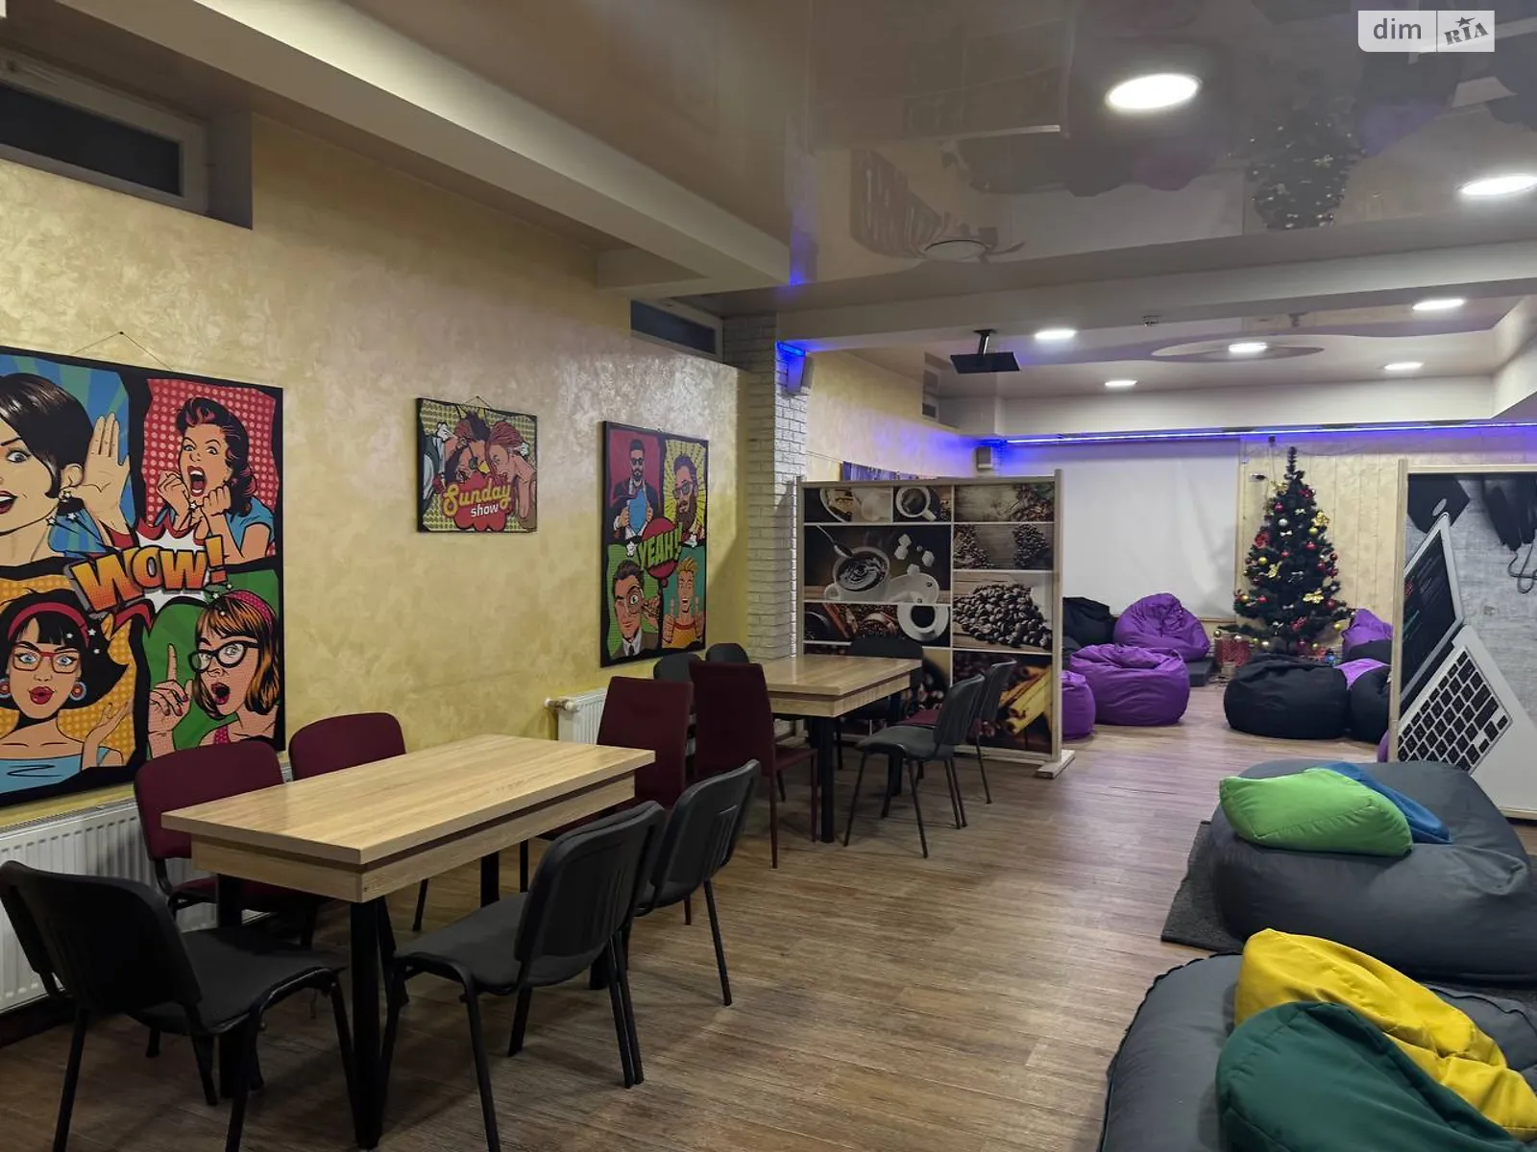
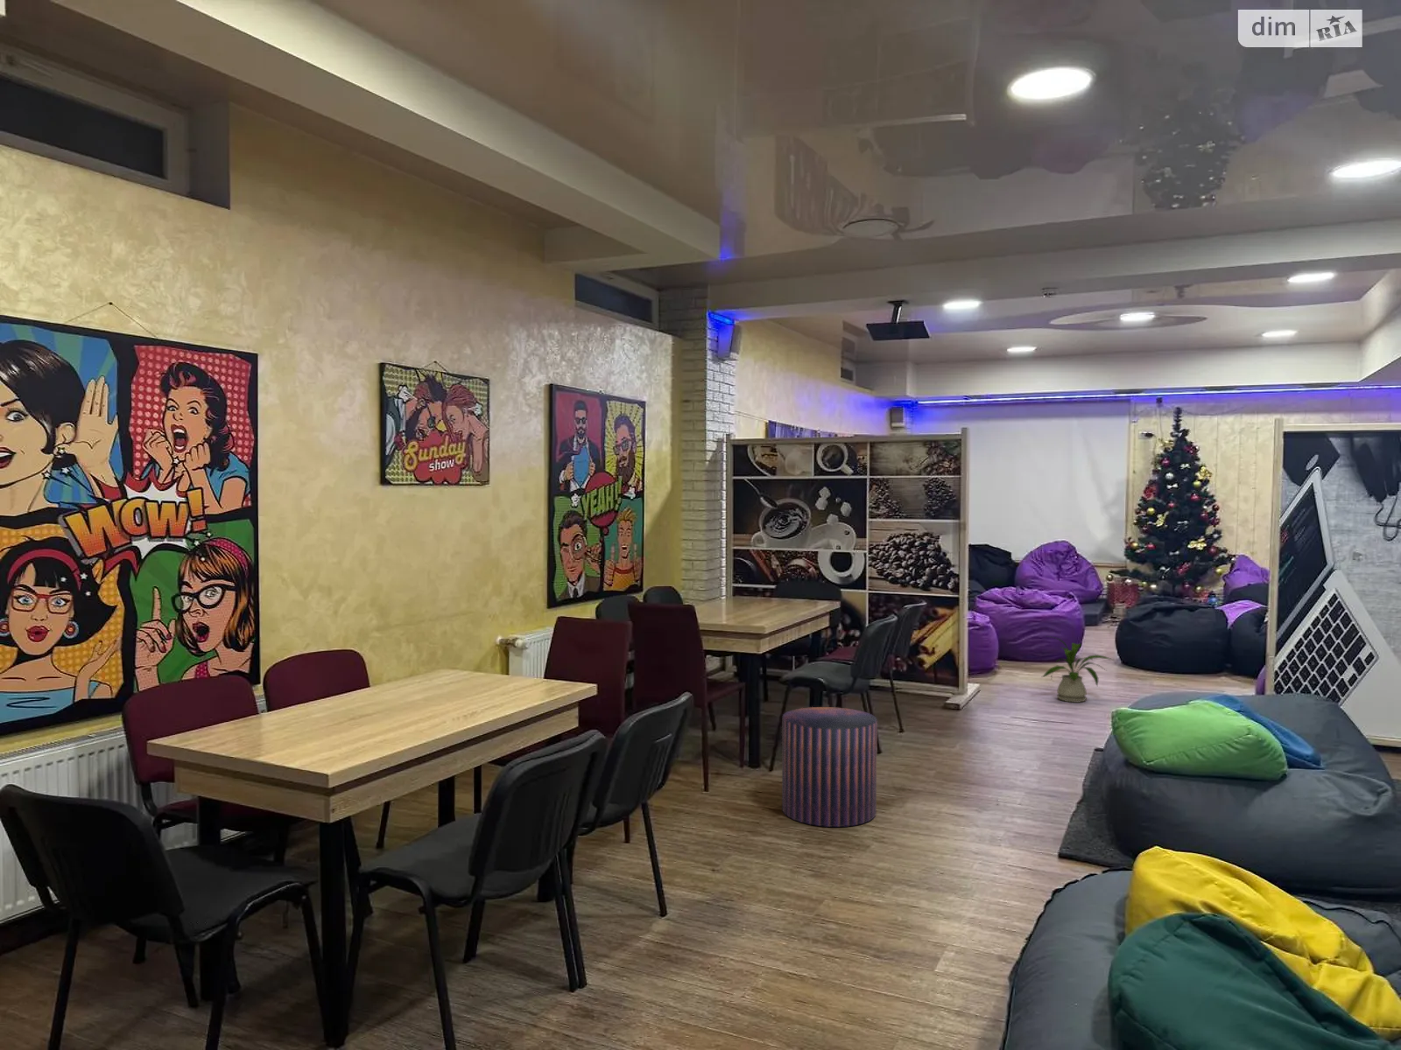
+ house plant [1041,635,1114,704]
+ pouf [781,706,878,827]
